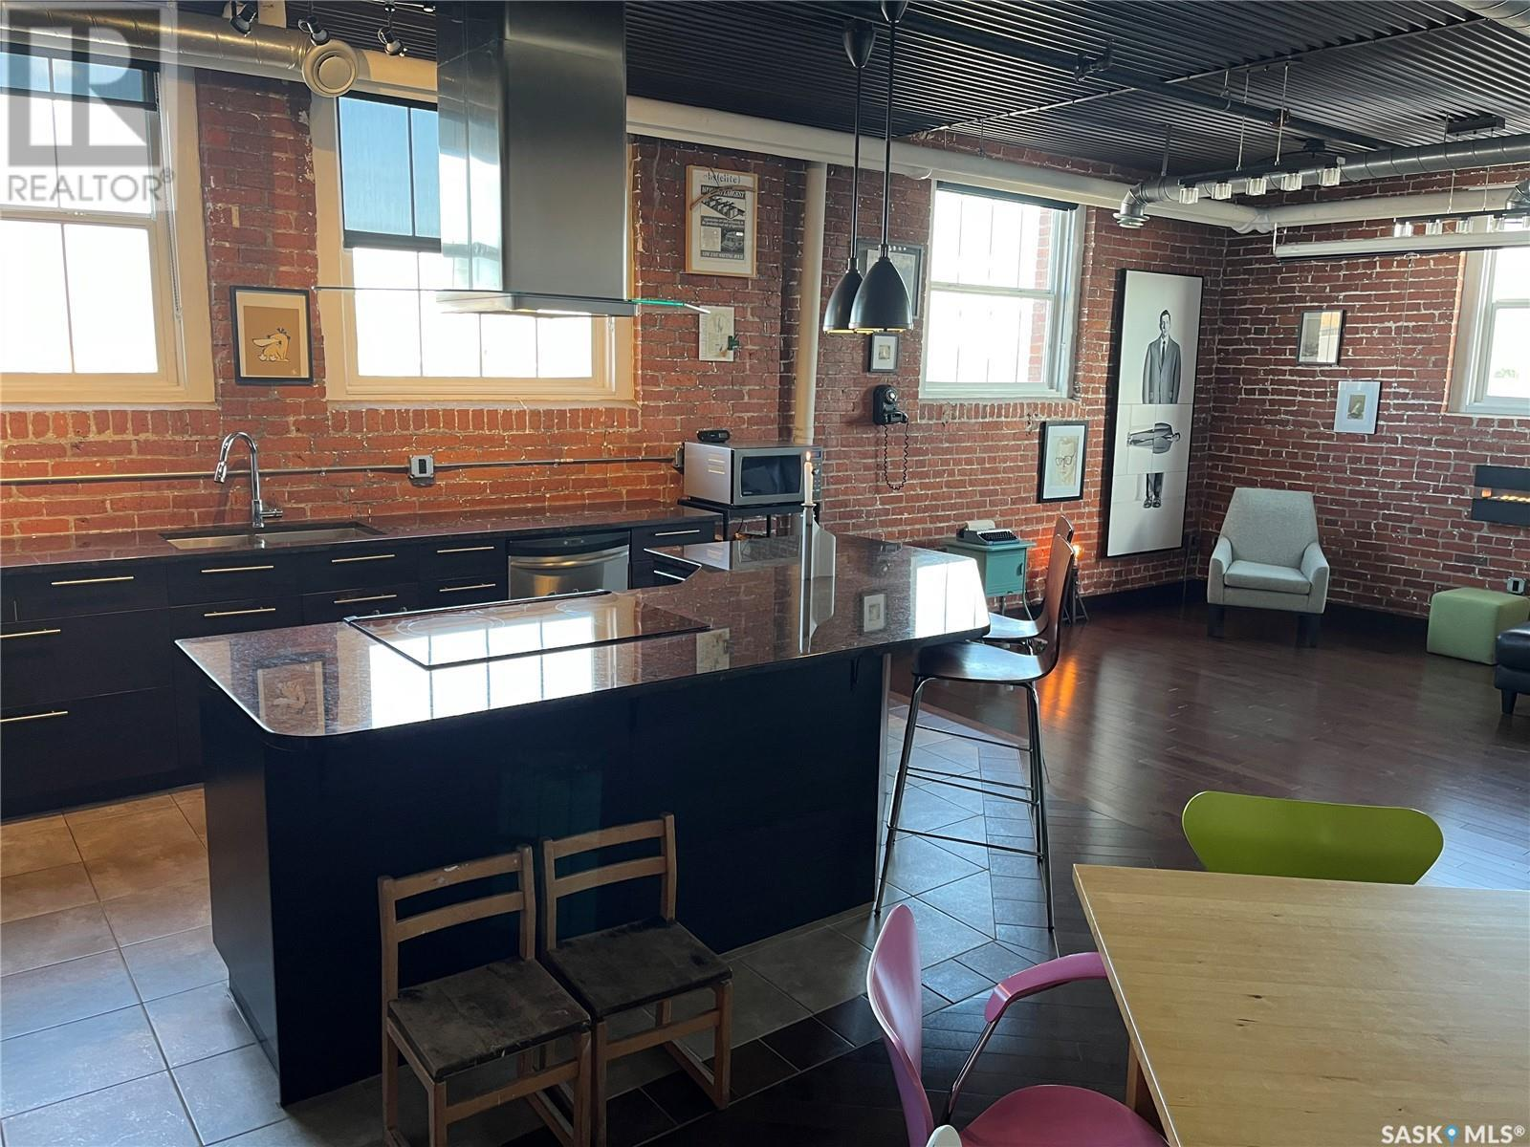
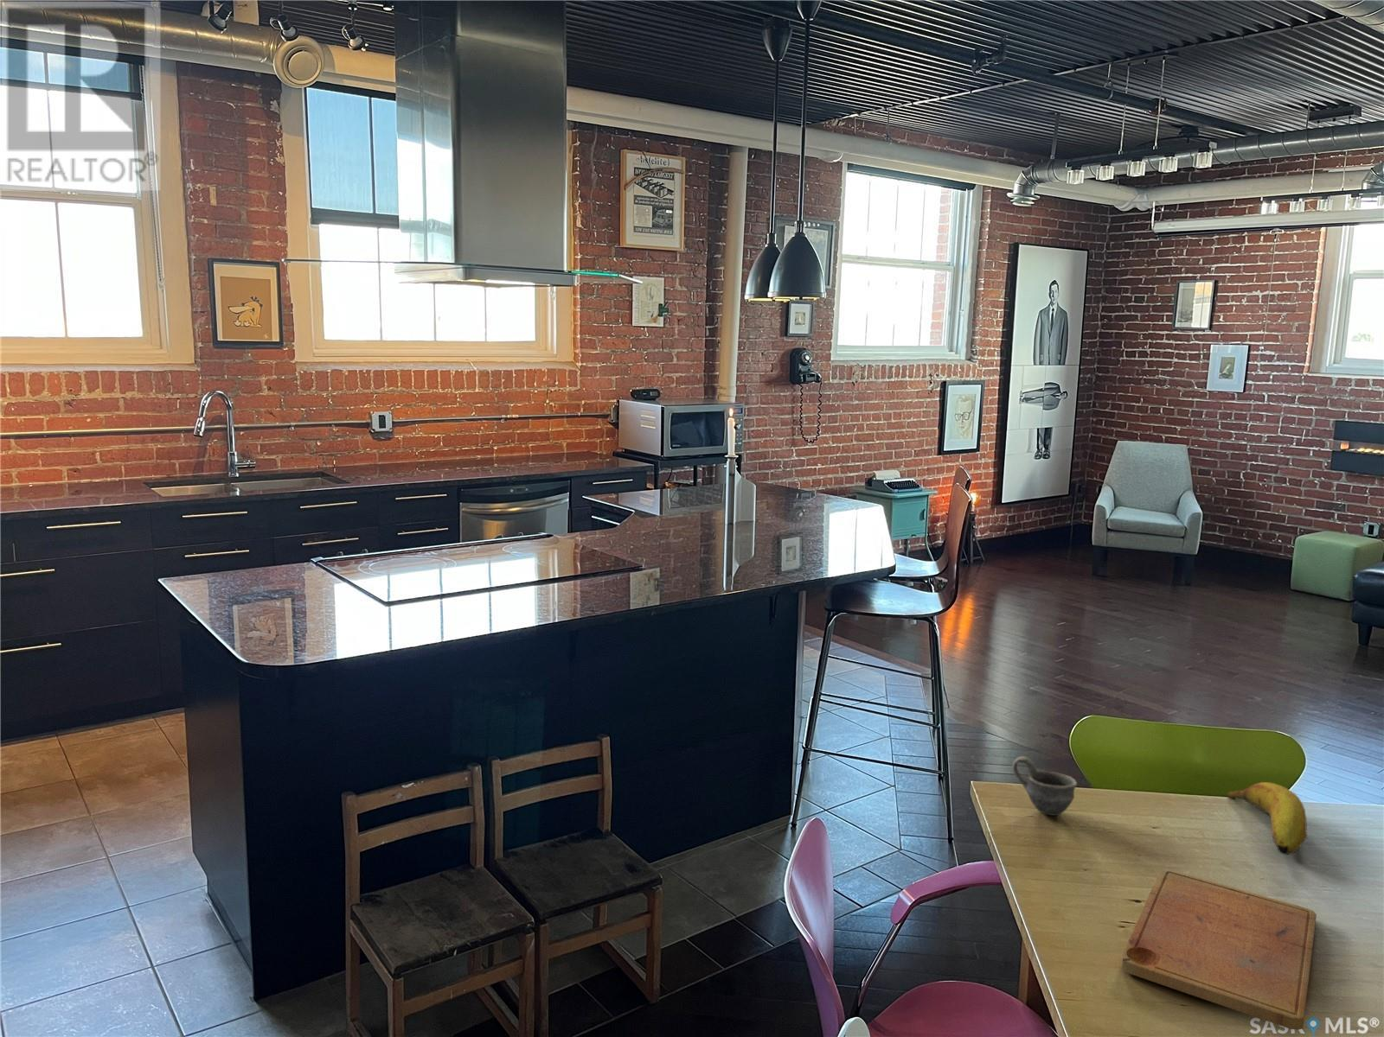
+ cutting board [1119,868,1318,1030]
+ fruit [1227,781,1308,855]
+ cup [1011,755,1078,817]
